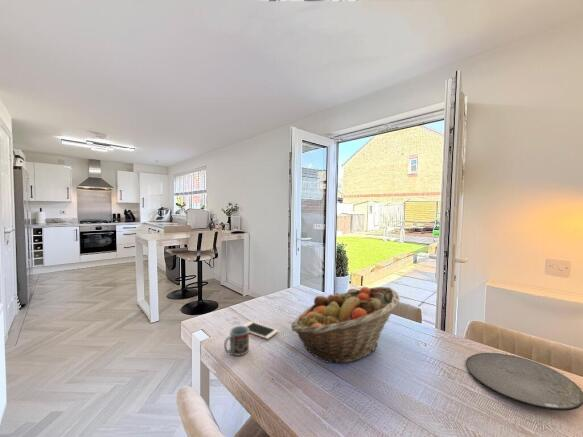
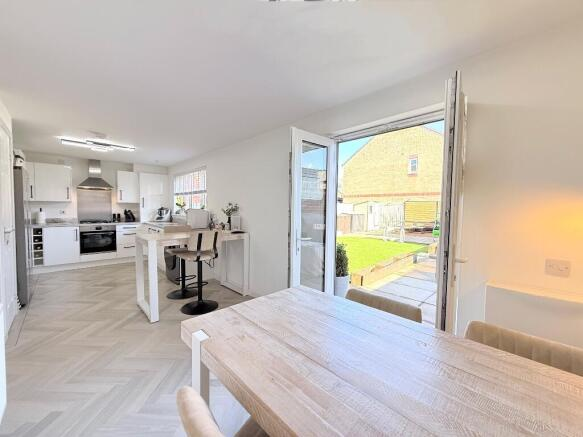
- fruit basket [290,286,400,364]
- plate [465,352,583,412]
- cell phone [242,321,279,340]
- cup [223,325,250,357]
